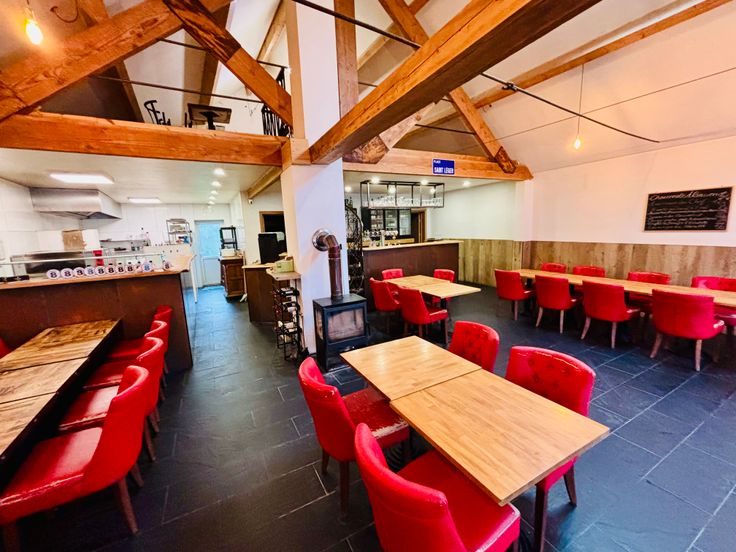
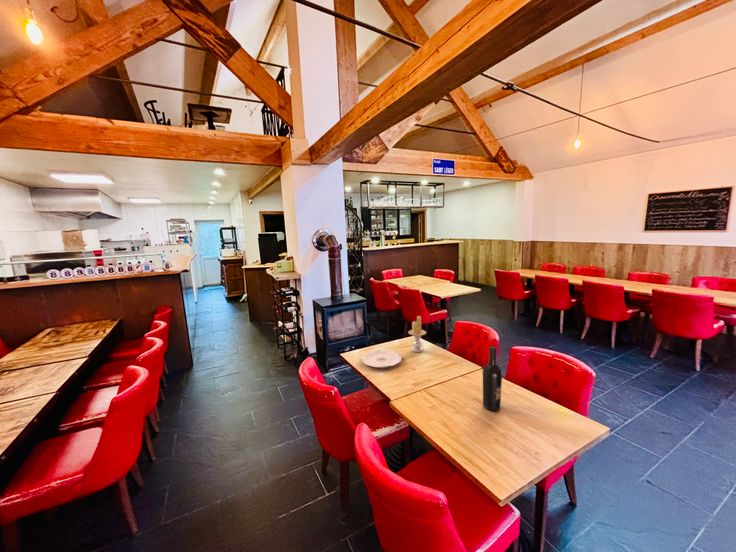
+ candle [408,315,427,353]
+ plate [360,349,403,369]
+ wine bottle [482,345,503,412]
